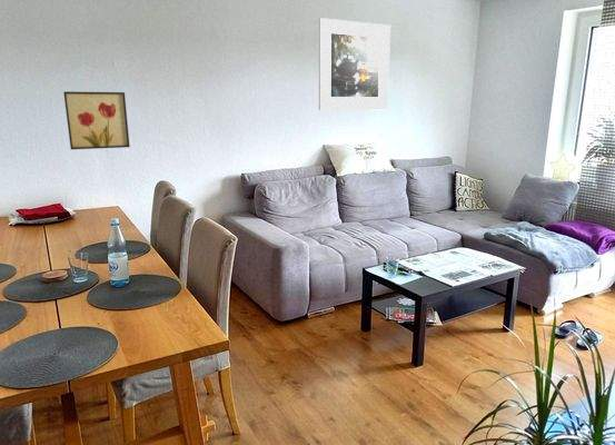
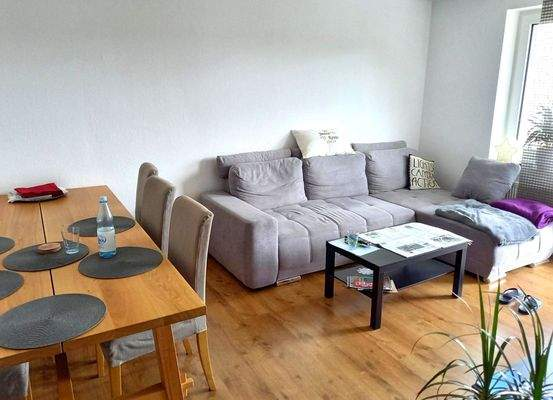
- wall art [62,90,131,150]
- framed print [318,17,391,111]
